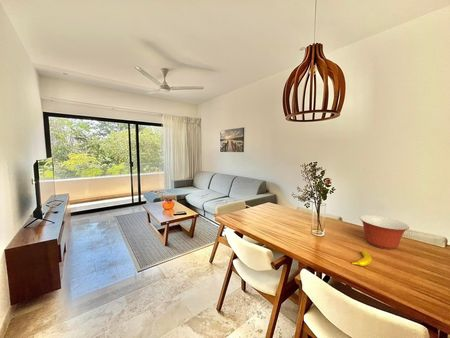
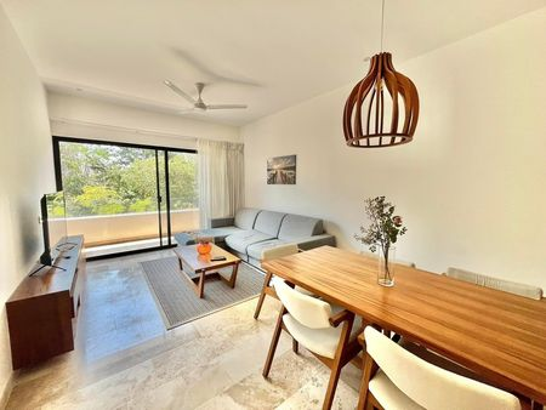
- mixing bowl [359,214,410,250]
- banana [351,249,373,267]
